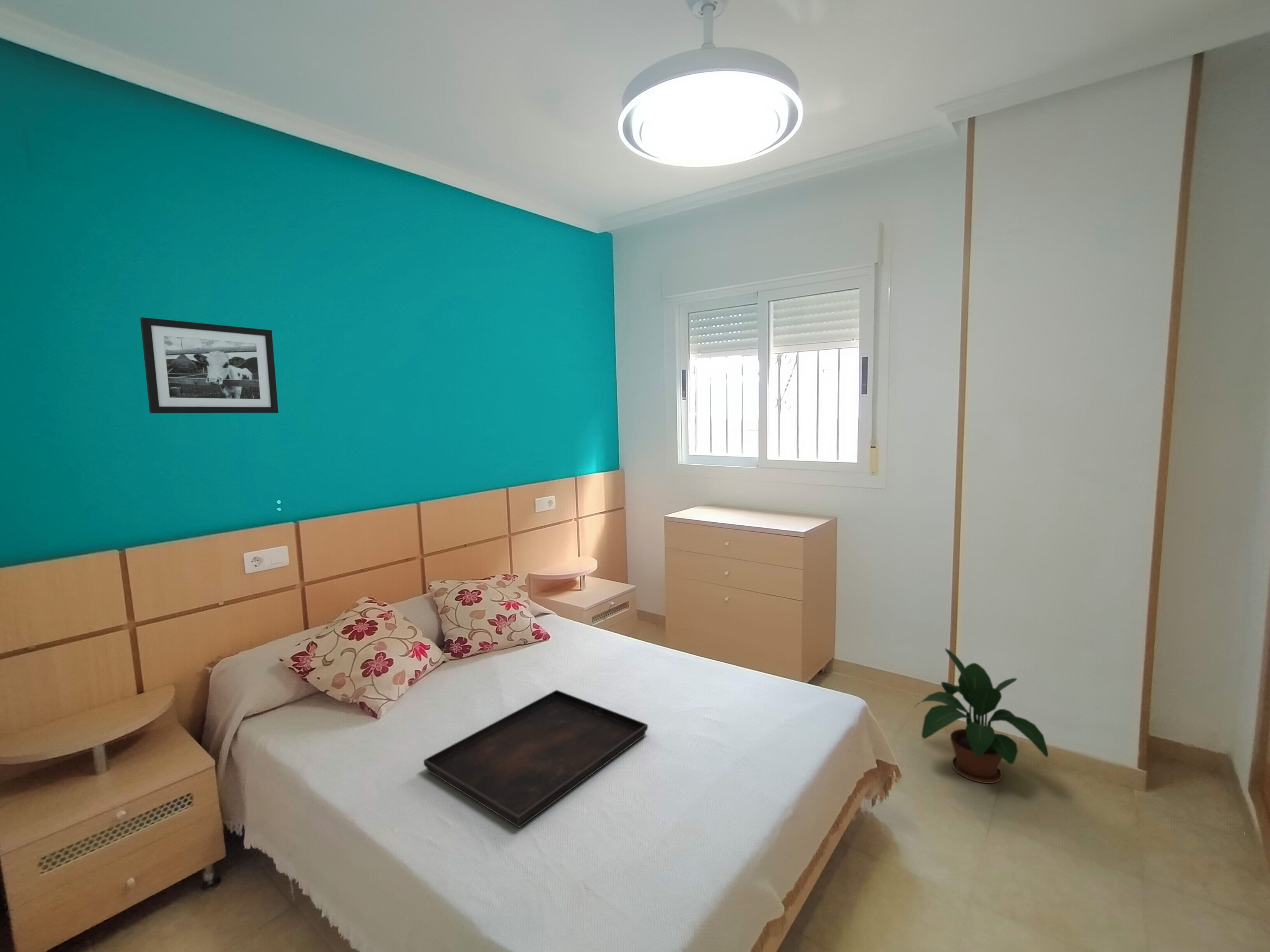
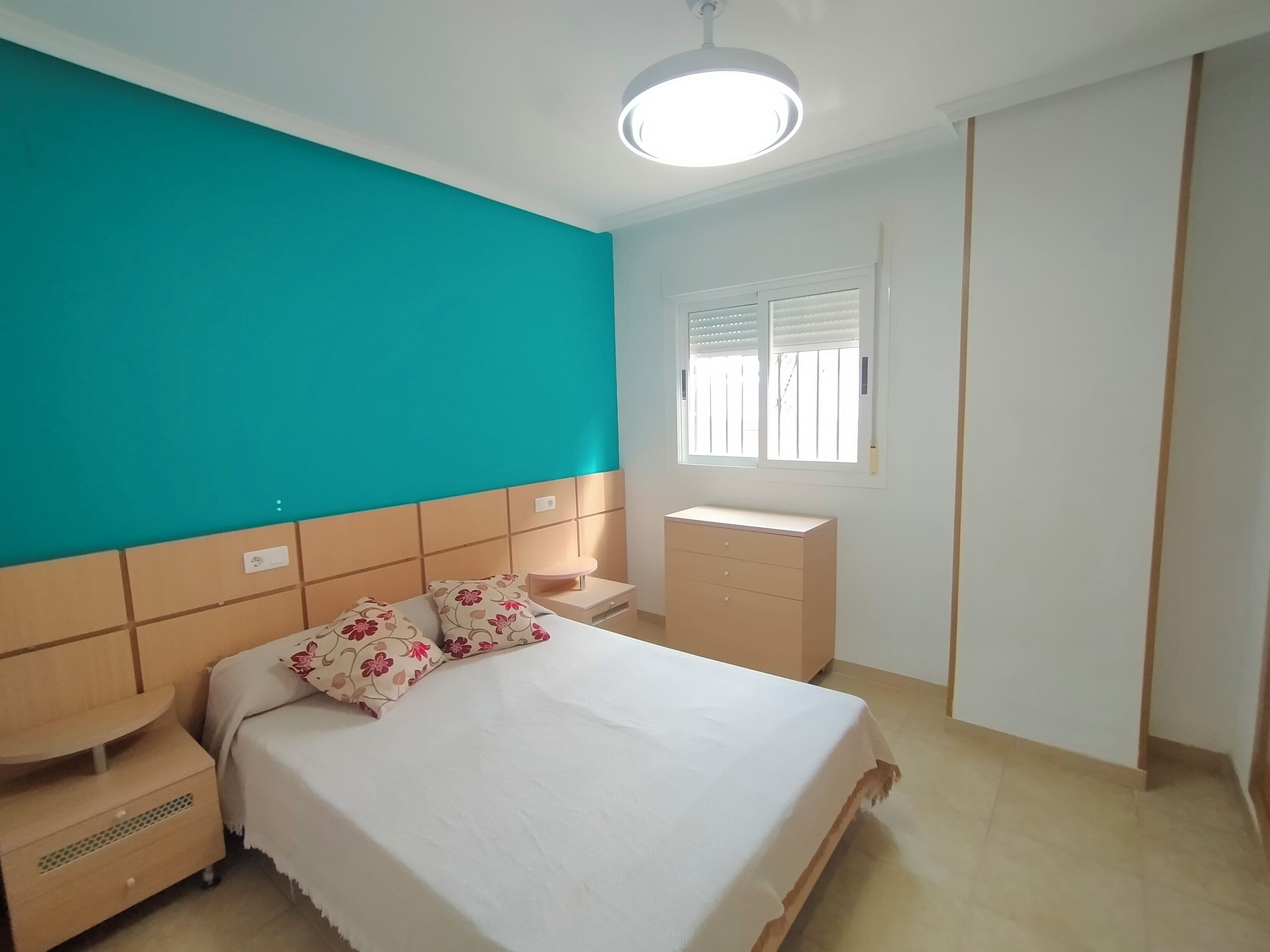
- picture frame [140,317,279,414]
- serving tray [423,689,648,828]
- potted plant [914,648,1049,784]
